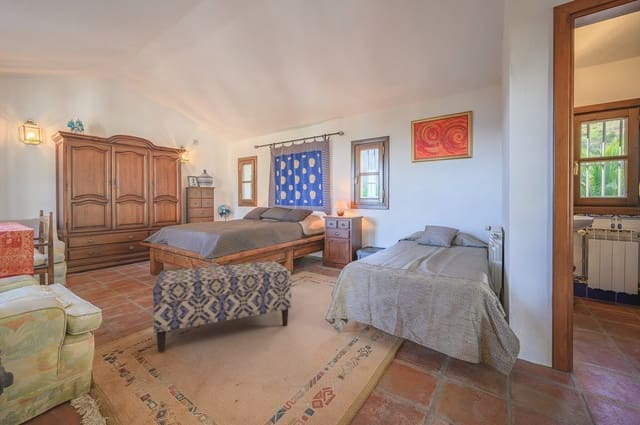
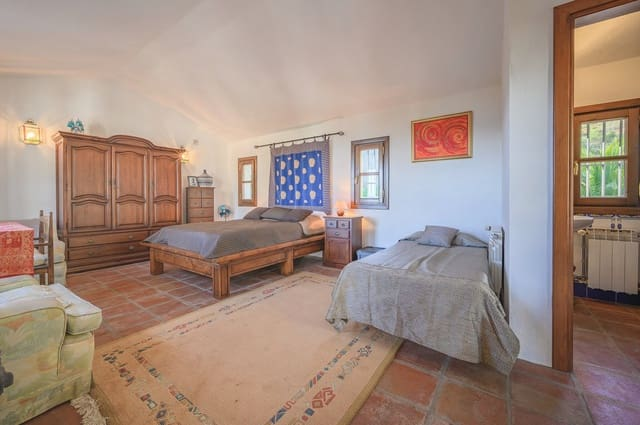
- bench [152,260,292,353]
